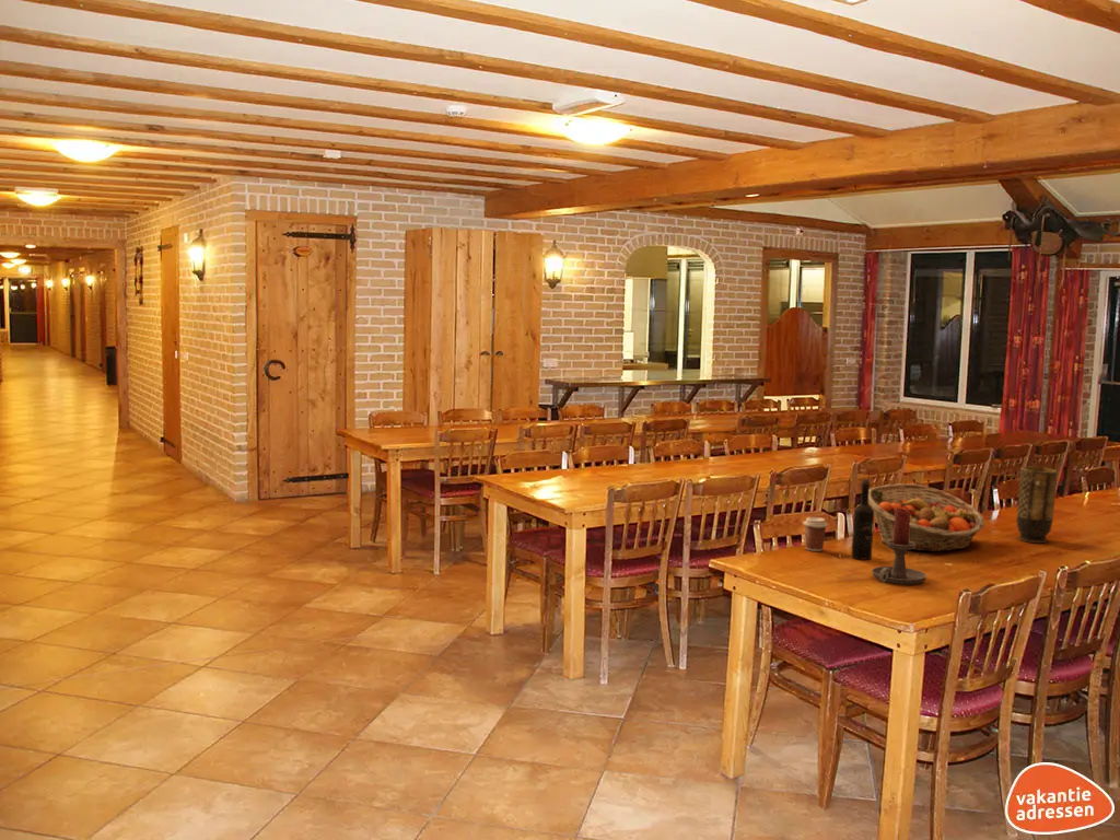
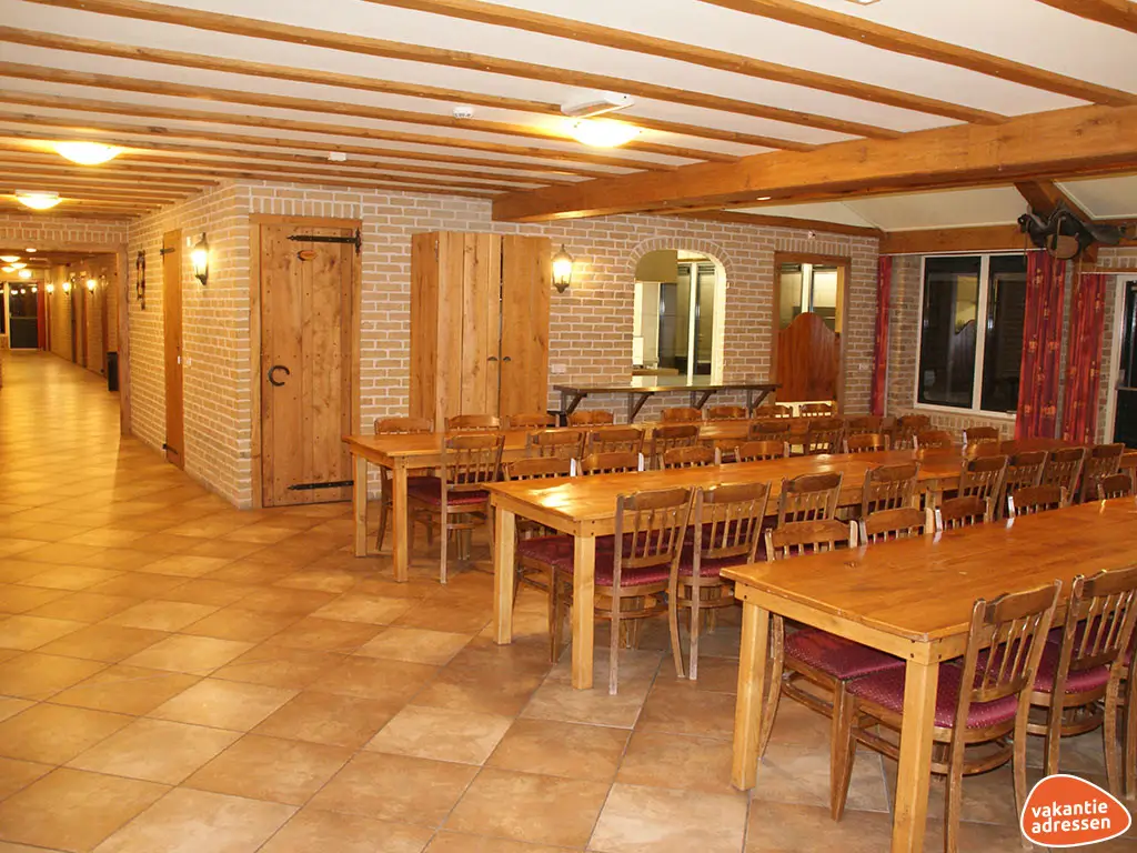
- wine bottle [851,478,875,561]
- candle holder [871,508,928,585]
- coffee cup [803,516,829,552]
- vase [1016,466,1058,544]
- fruit basket [868,482,985,552]
